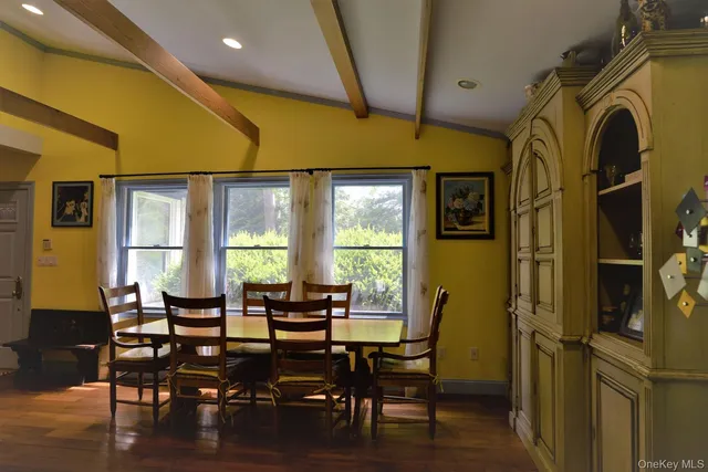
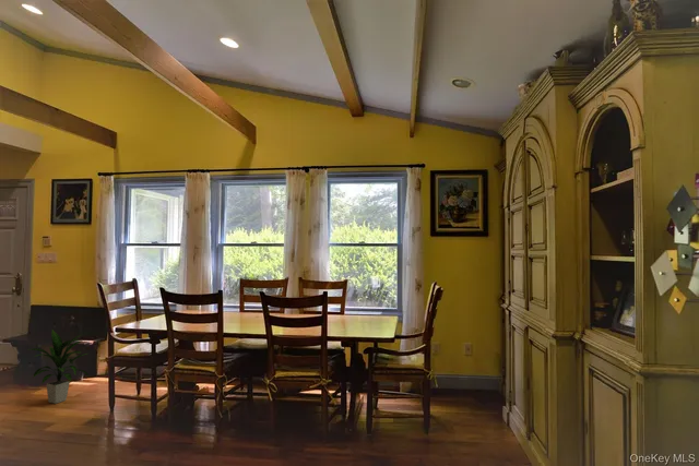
+ indoor plant [28,328,91,405]
